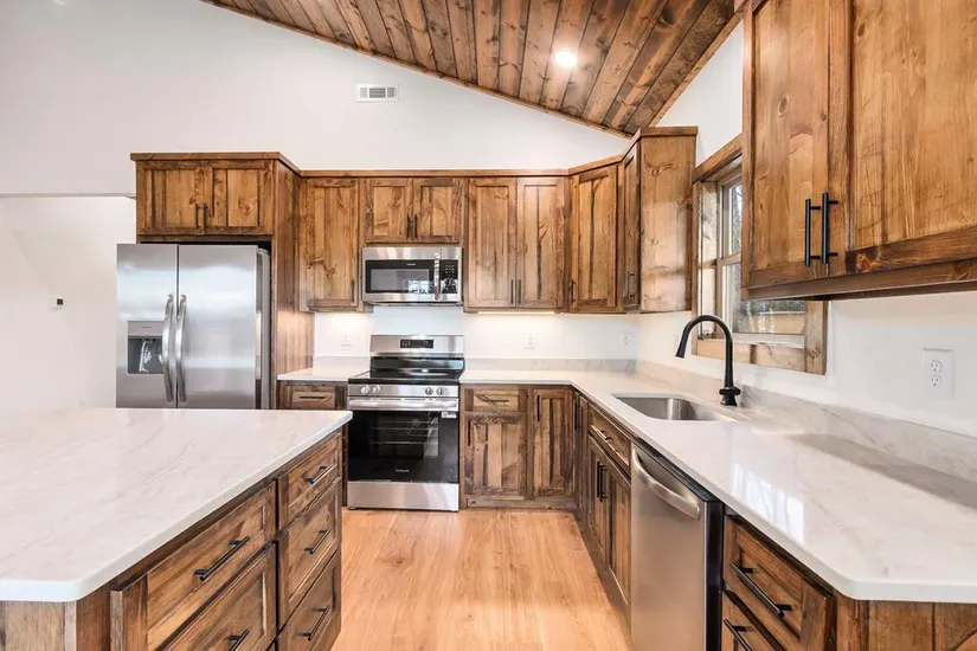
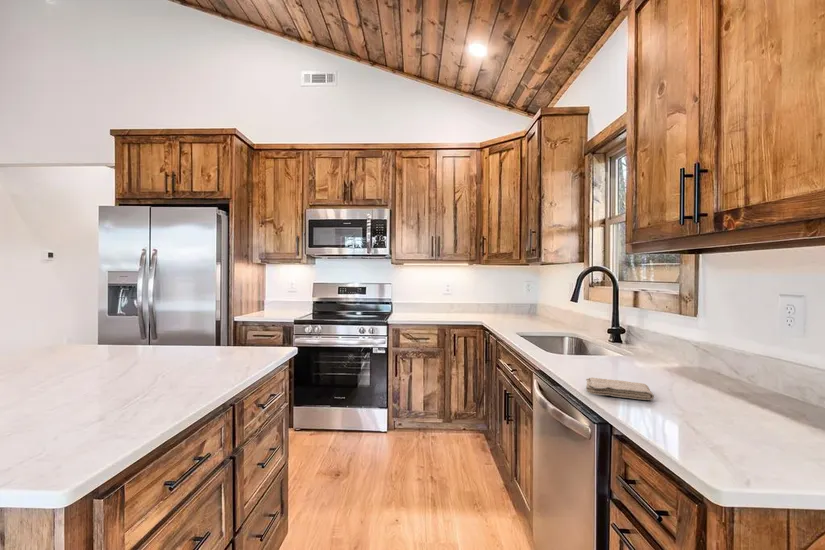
+ washcloth [585,377,655,401]
